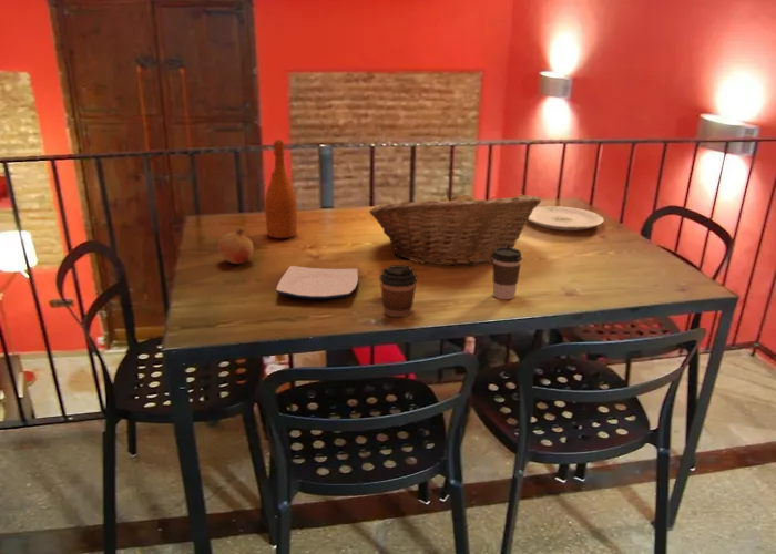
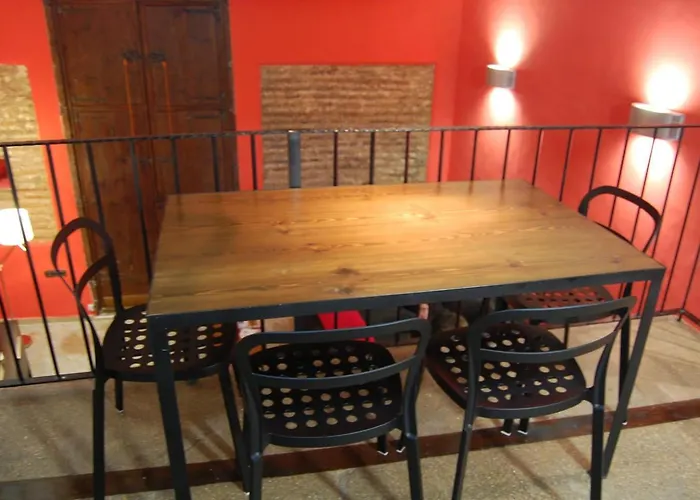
- plate [527,205,604,232]
- plate [275,265,359,300]
- coffee cup [492,247,523,300]
- fruit [217,228,255,265]
- wine bottle [264,138,298,239]
- fruit basket [368,187,542,266]
- coffee cup [378,264,418,318]
